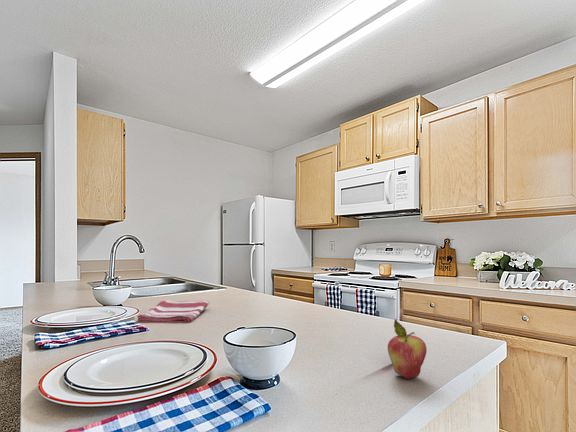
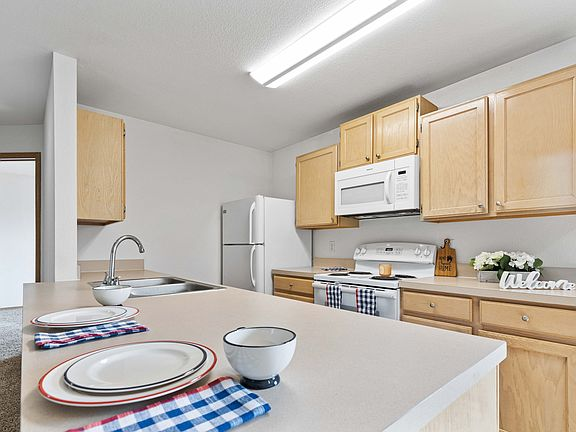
- dish towel [136,299,210,324]
- fruit [387,318,428,380]
